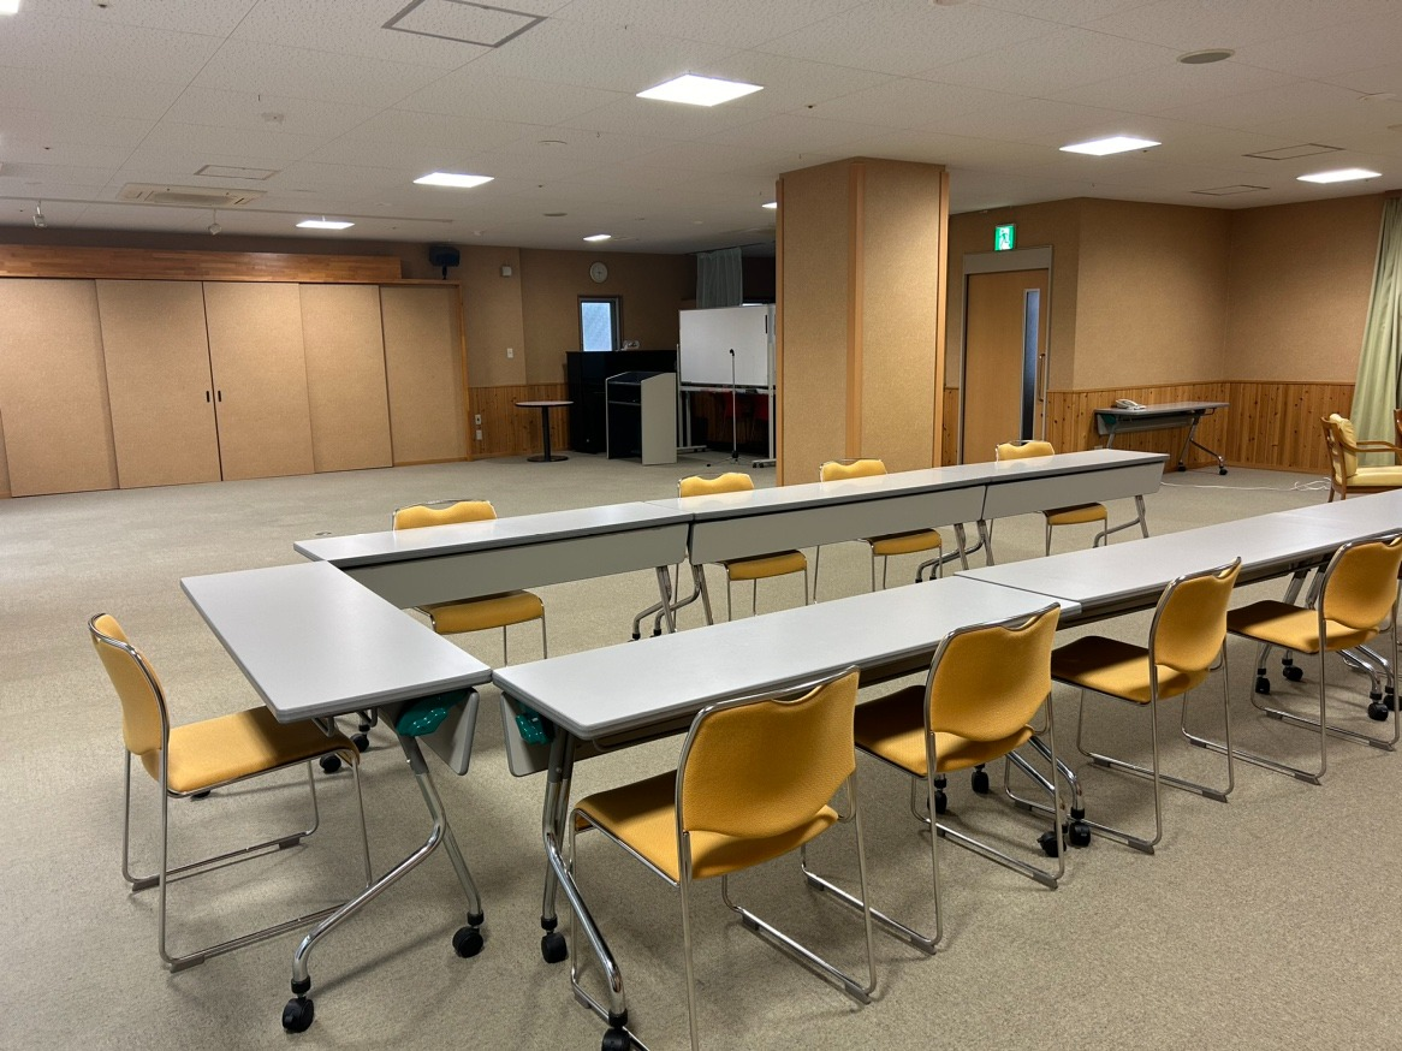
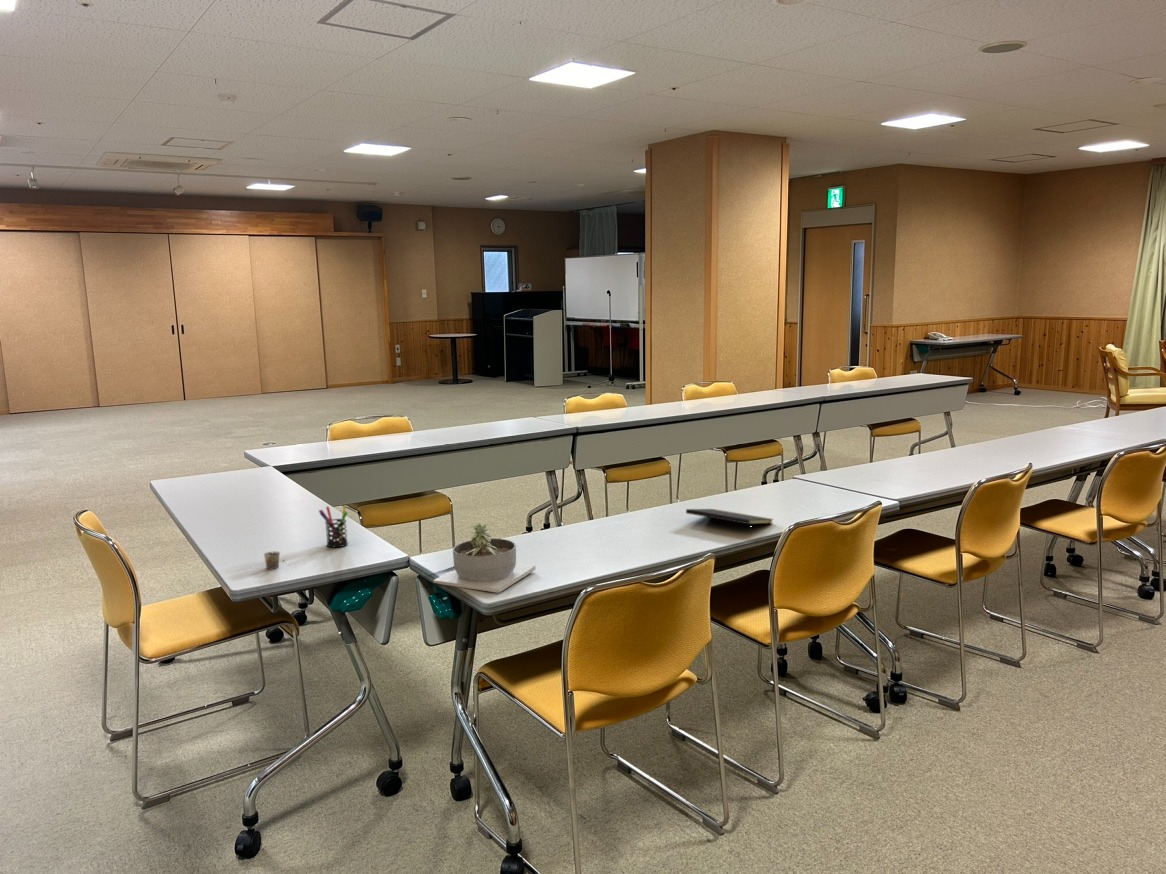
+ pen holder [318,504,349,548]
+ succulent planter [432,522,536,594]
+ cup [263,550,286,571]
+ notepad [685,508,774,535]
